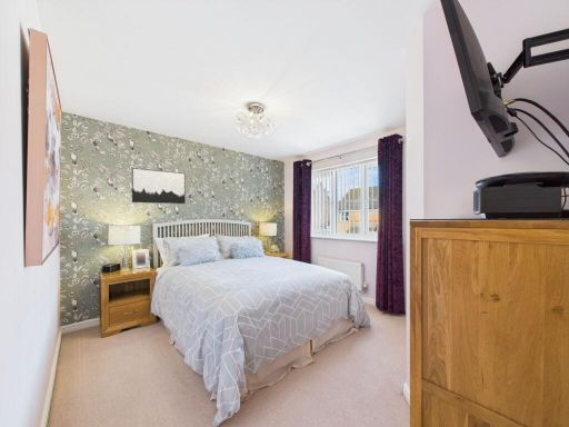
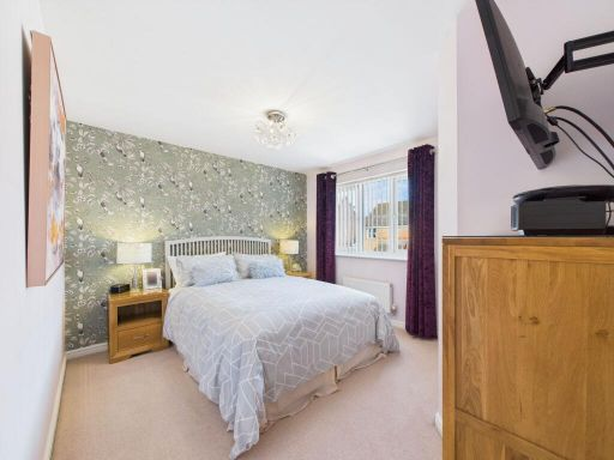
- wall art [131,167,187,205]
